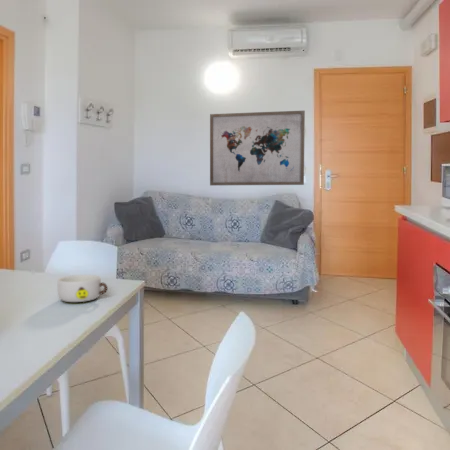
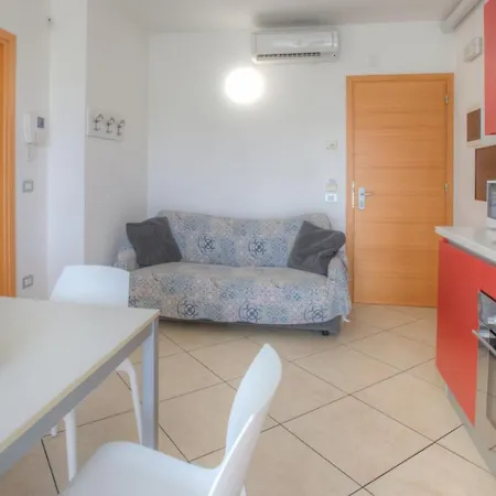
- bowl [57,274,108,303]
- wall art [209,110,306,186]
